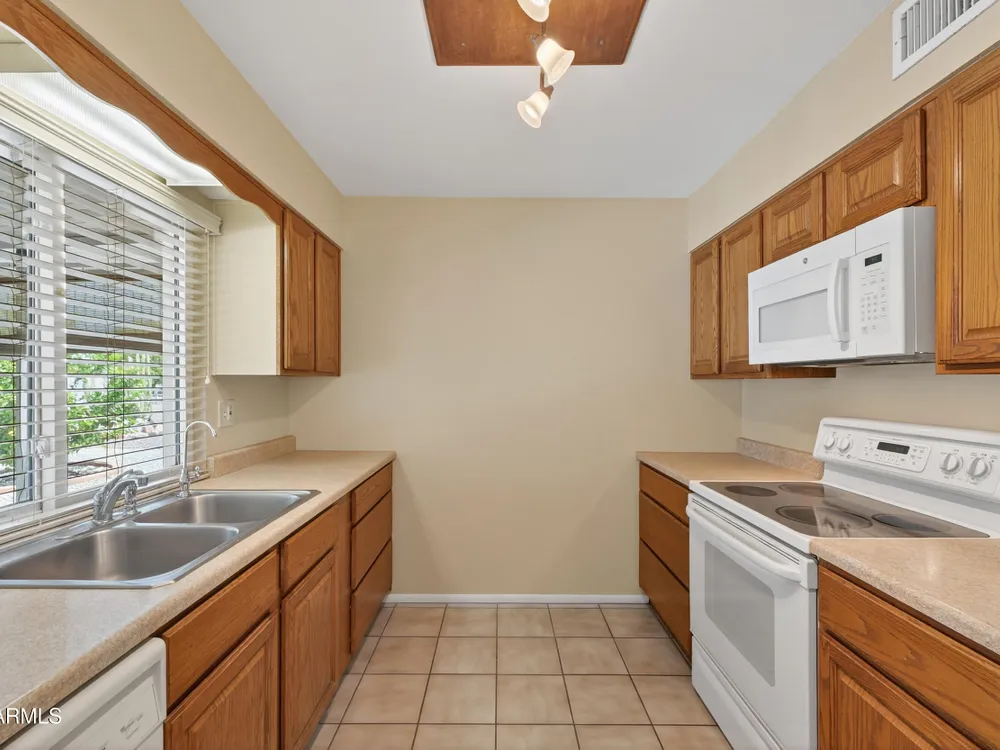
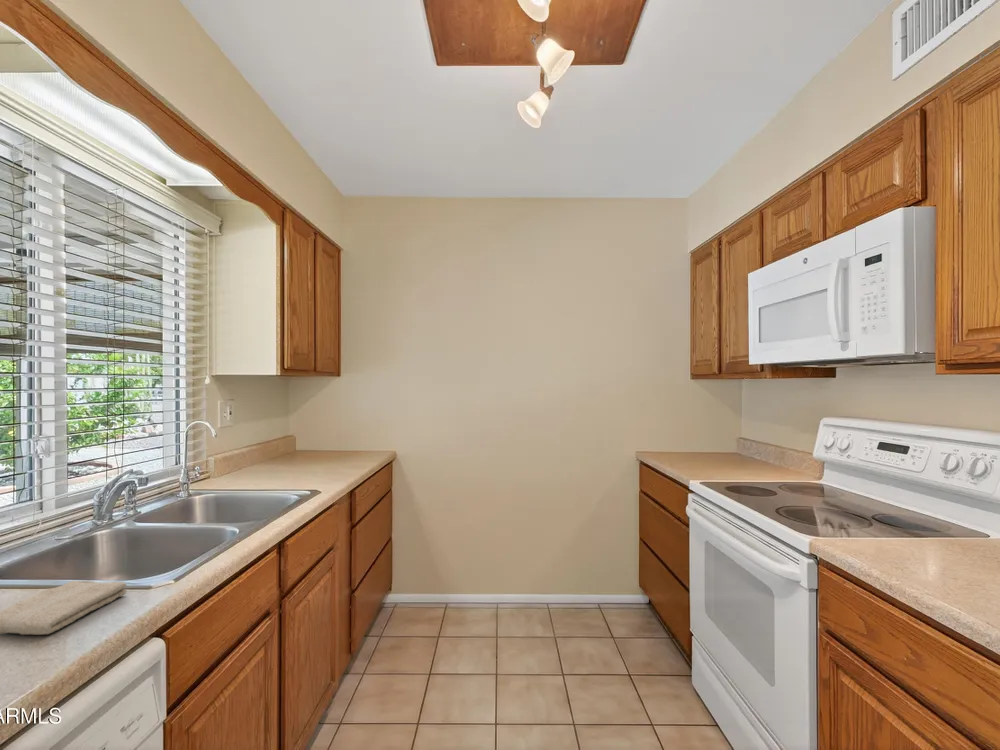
+ washcloth [0,580,128,636]
